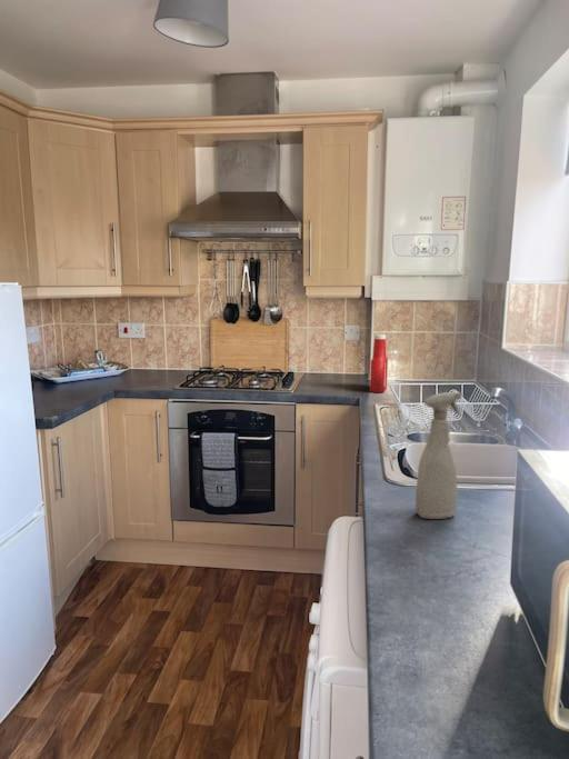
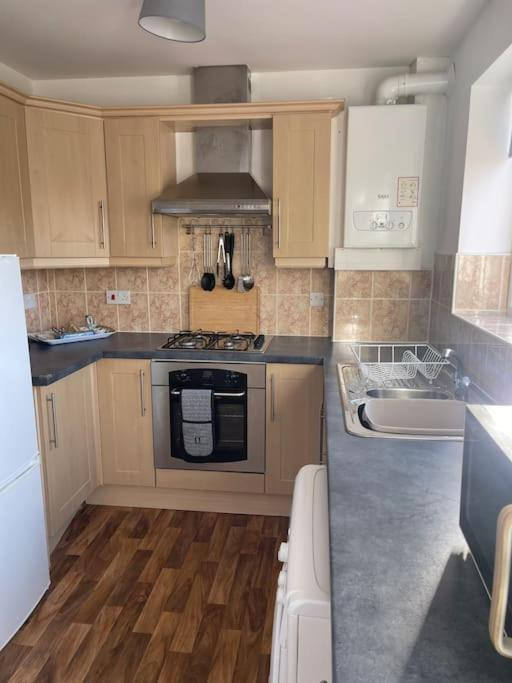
- spray bottle [415,391,463,520]
- soap bottle [369,333,389,393]
